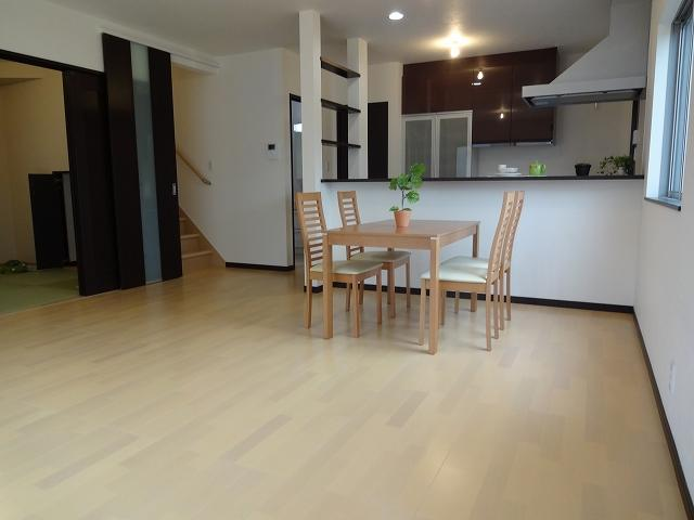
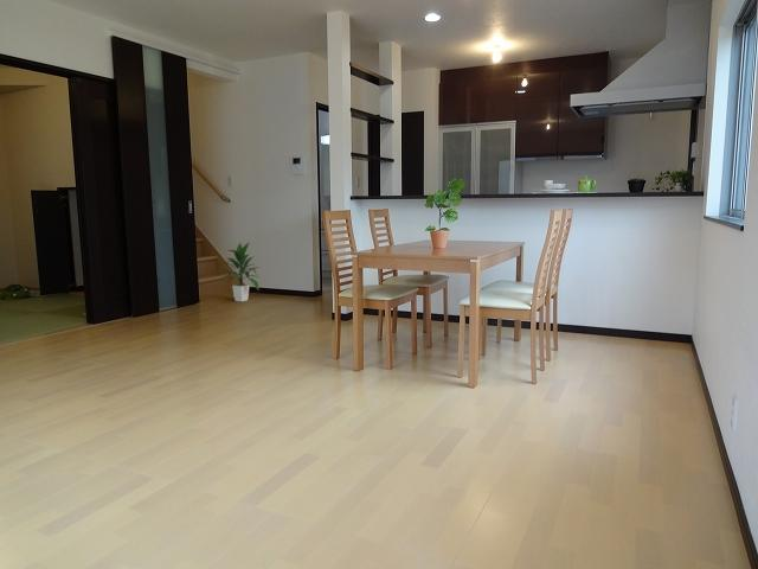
+ indoor plant [217,241,262,302]
